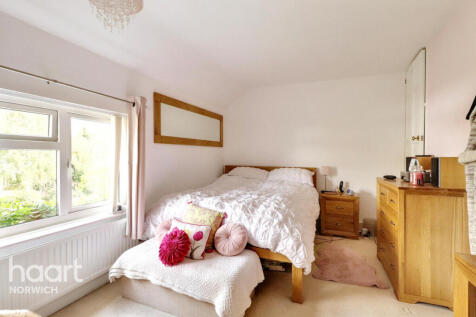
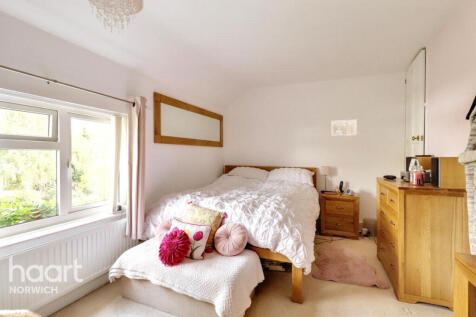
+ wall art [330,119,358,137]
